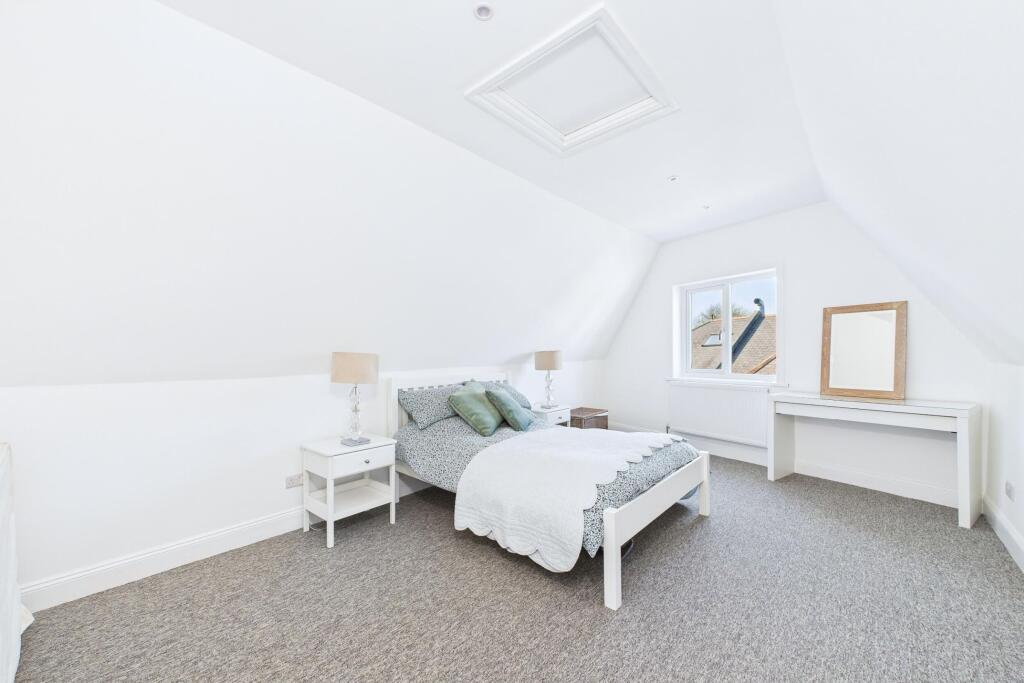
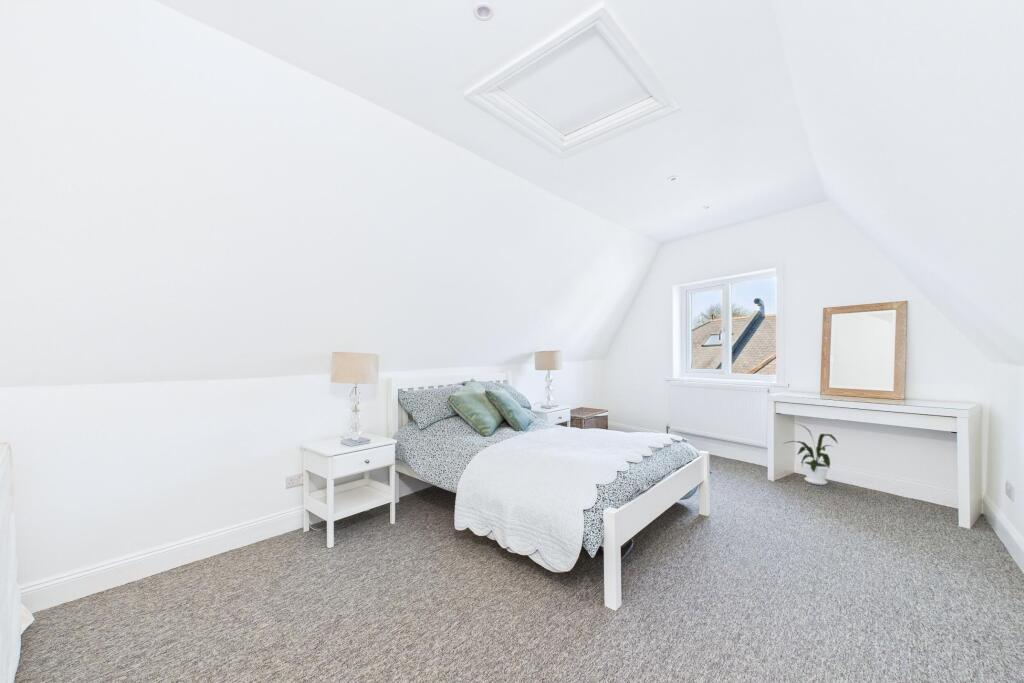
+ house plant [781,422,839,486]
